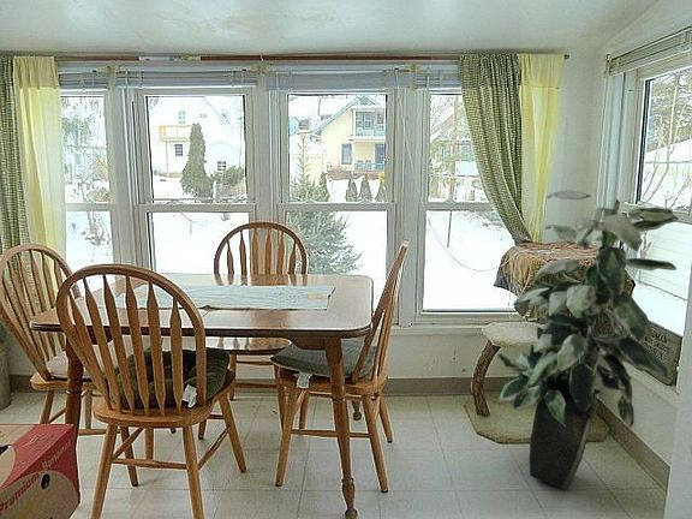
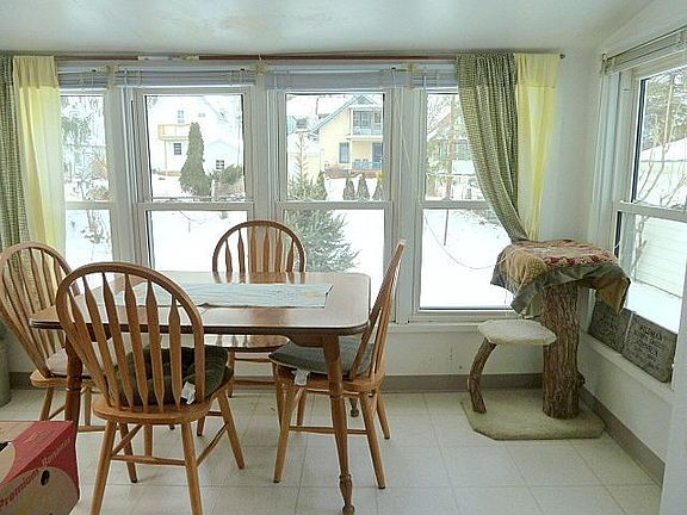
- indoor plant [496,189,684,491]
